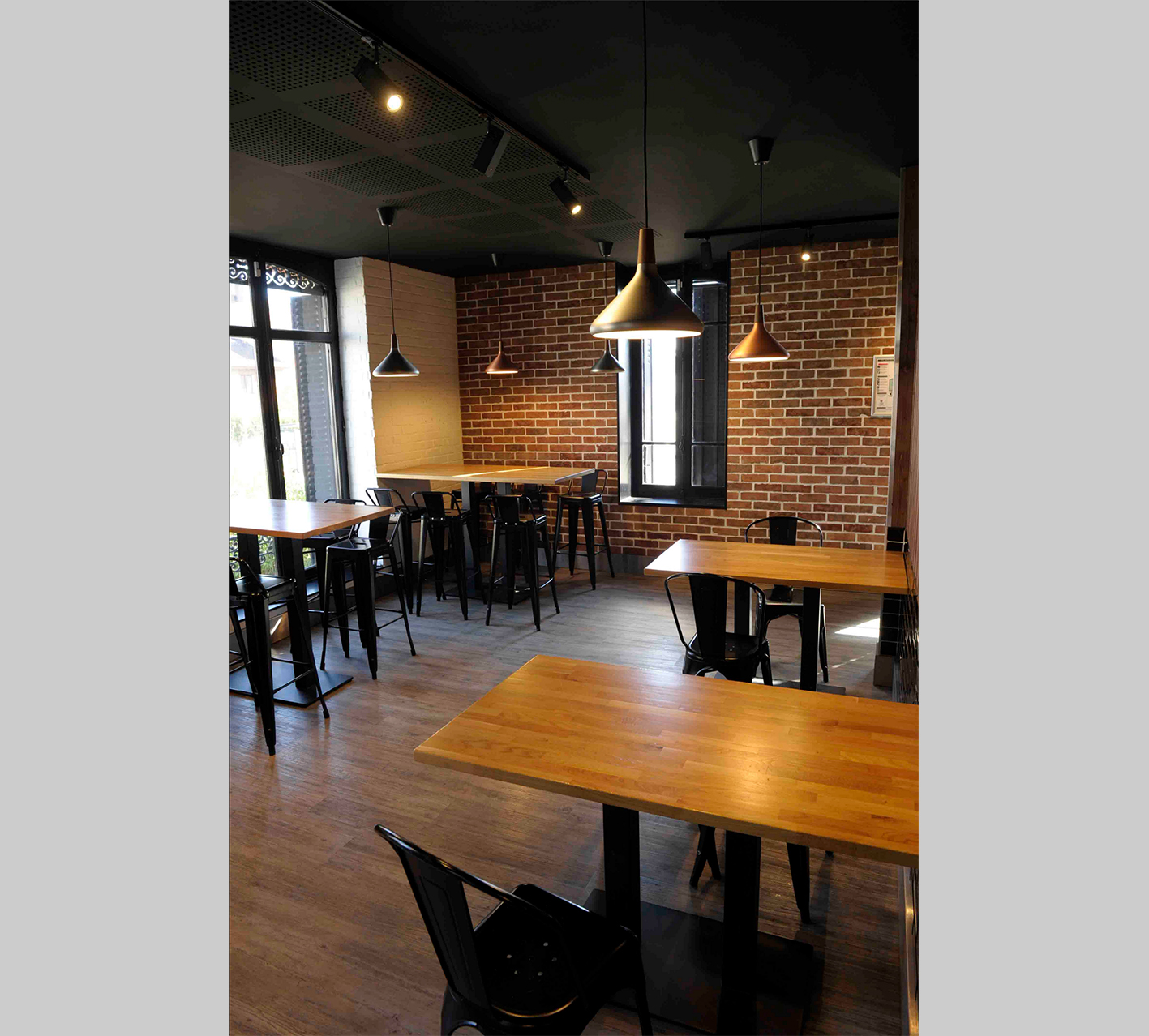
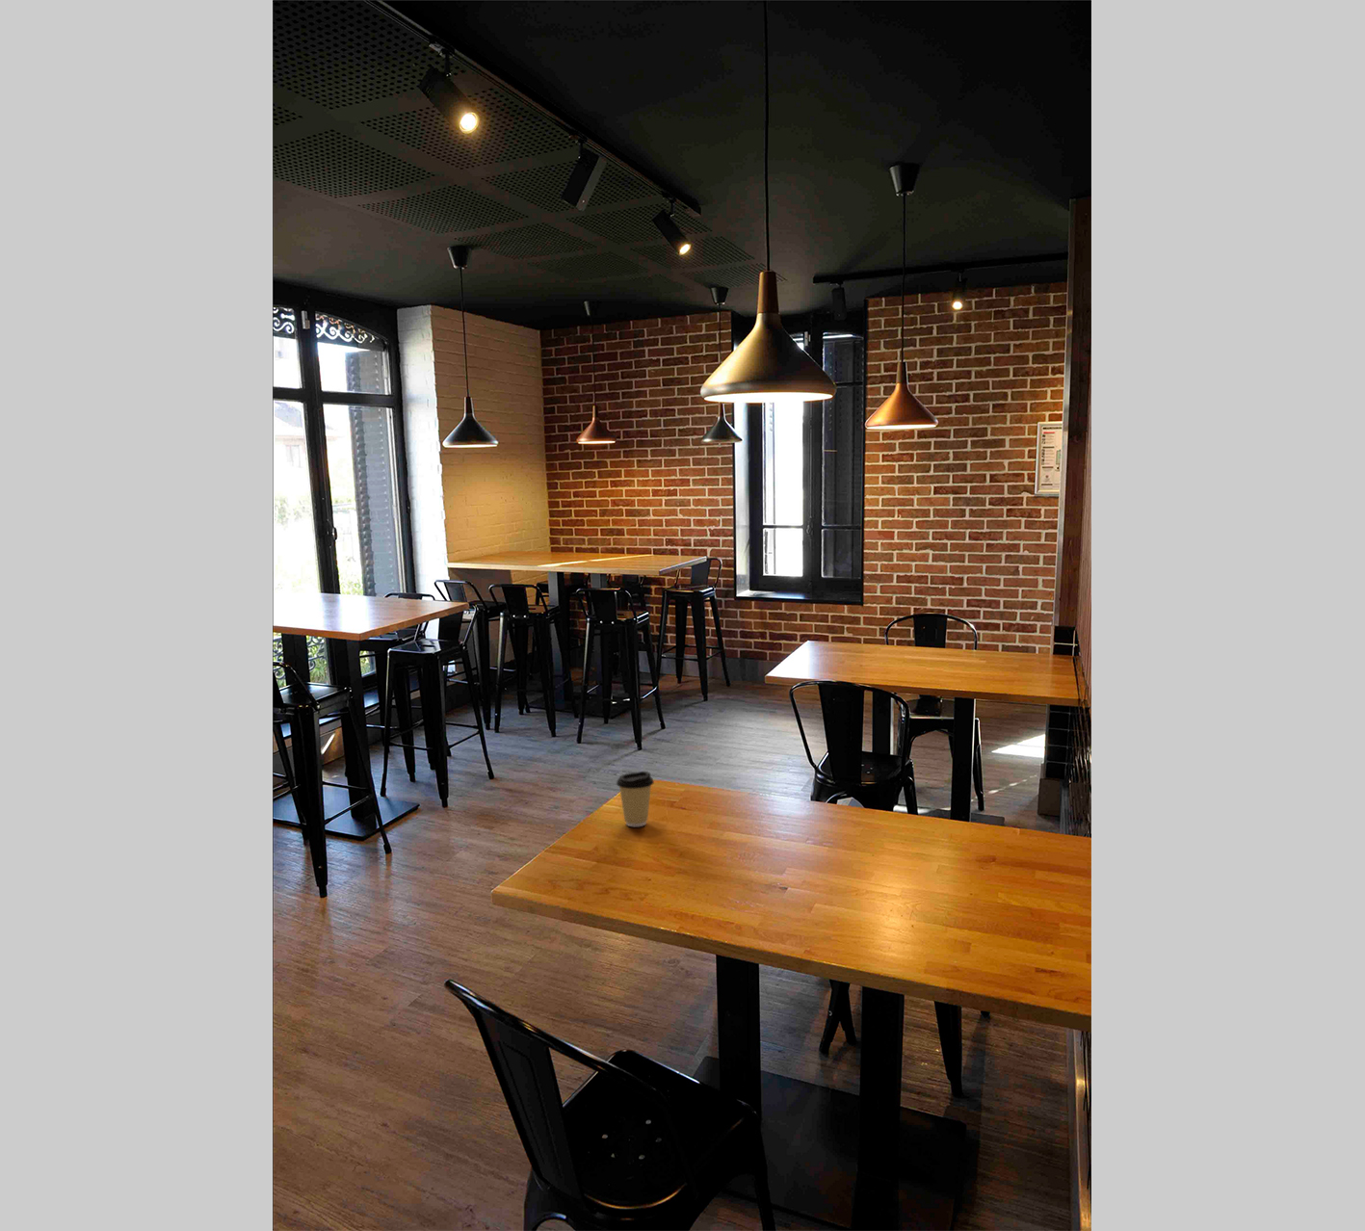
+ coffee cup [615,771,655,827]
